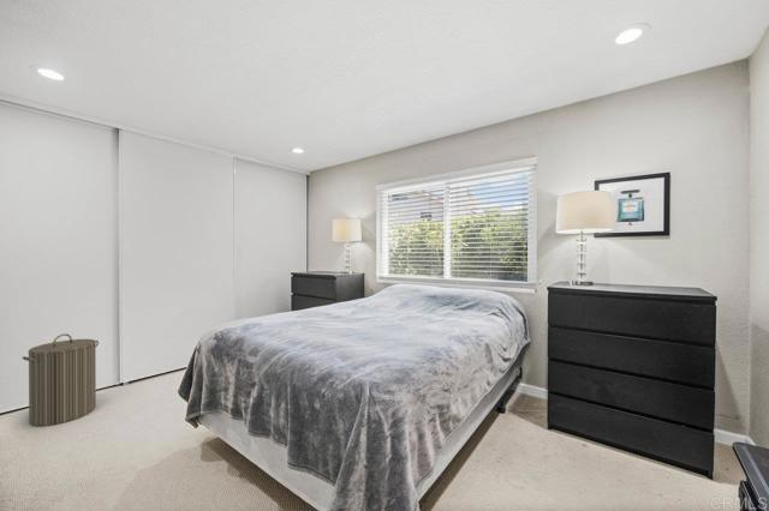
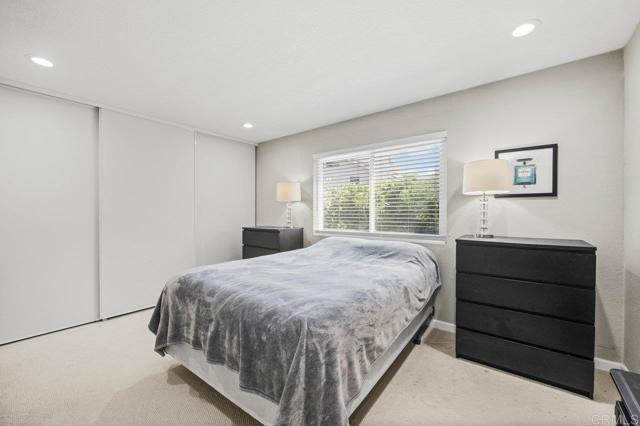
- laundry hamper [22,332,100,427]
